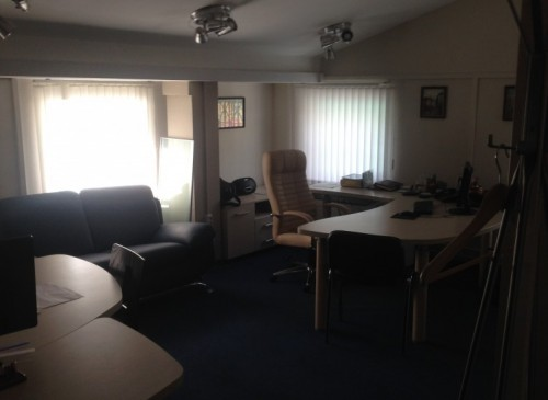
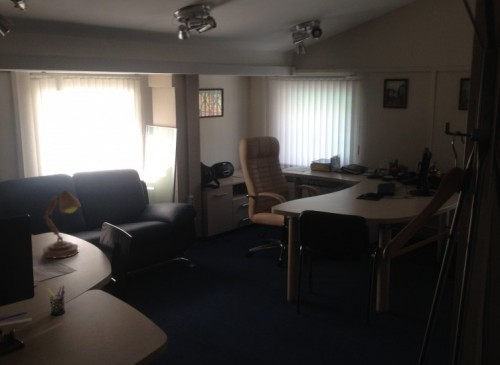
+ desk lamp [41,190,81,259]
+ pen holder [47,285,66,316]
